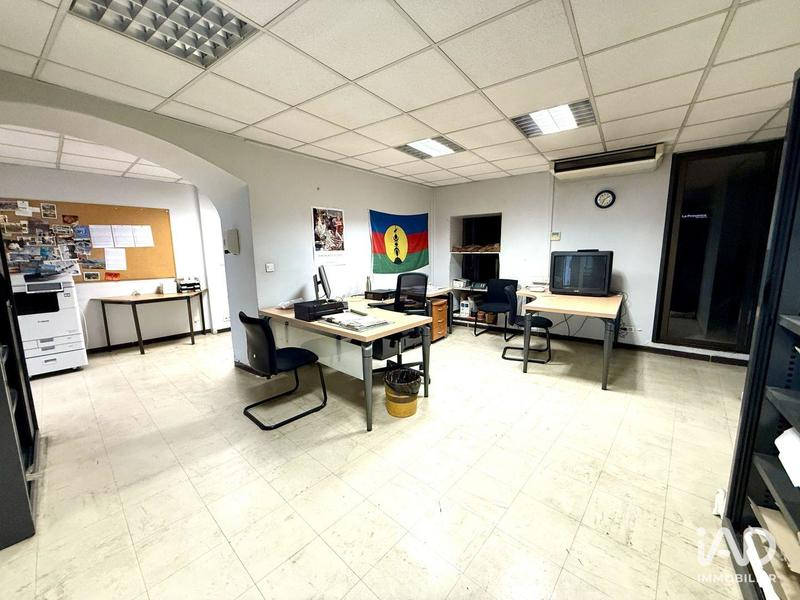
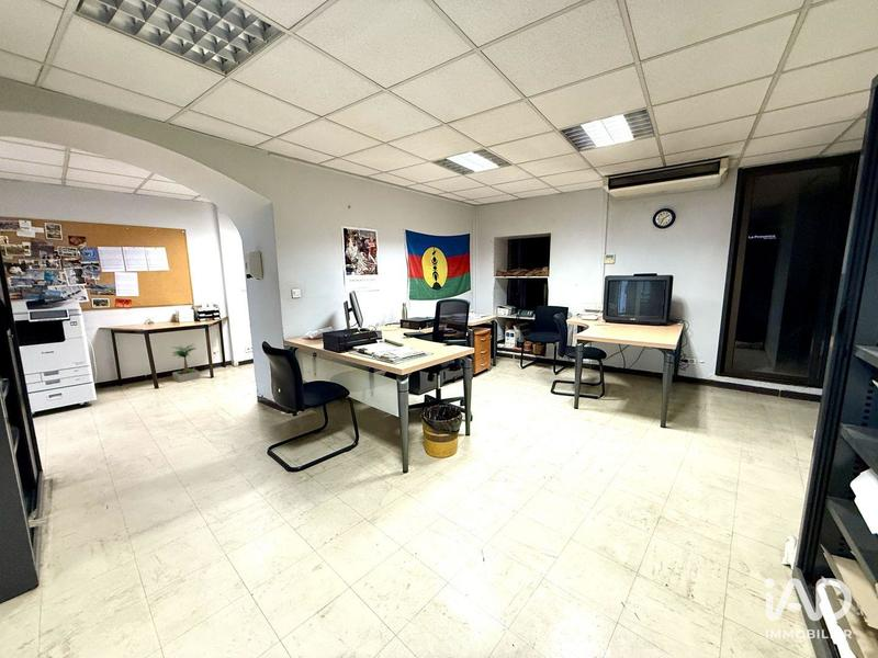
+ potted plant [171,343,201,383]
